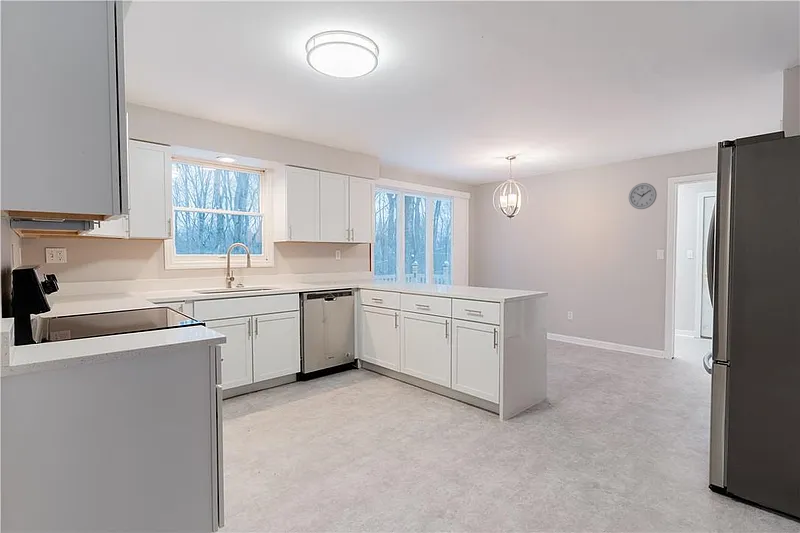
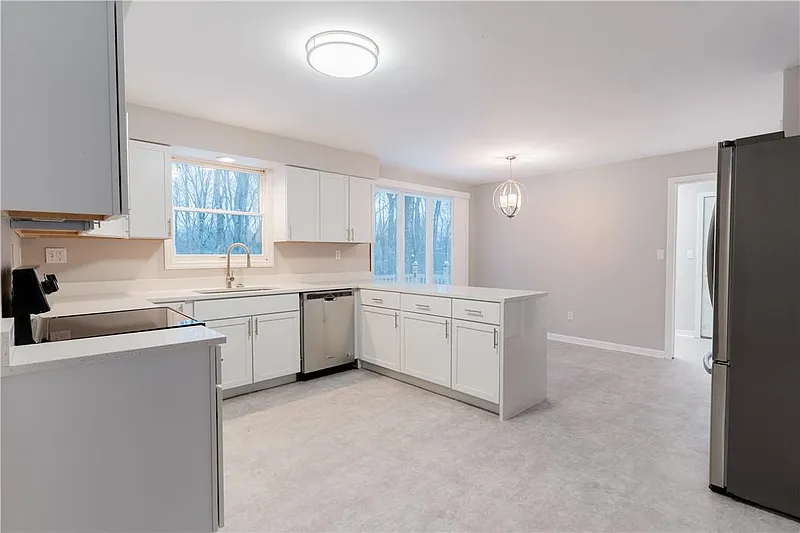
- wall clock [628,182,658,210]
